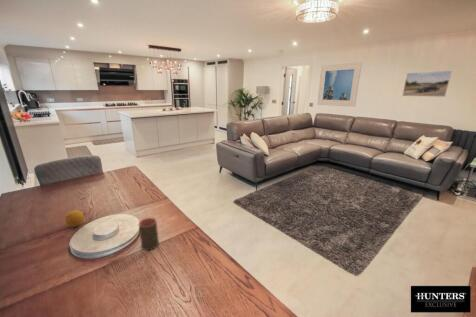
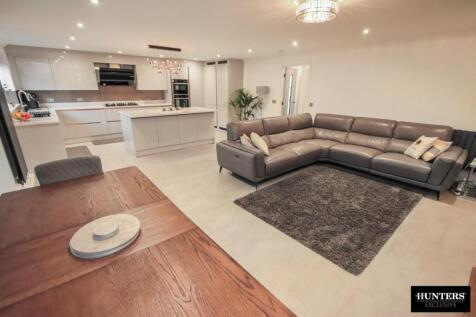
- fruit [64,209,85,228]
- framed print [316,61,363,108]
- cup [138,217,160,251]
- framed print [401,70,453,98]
